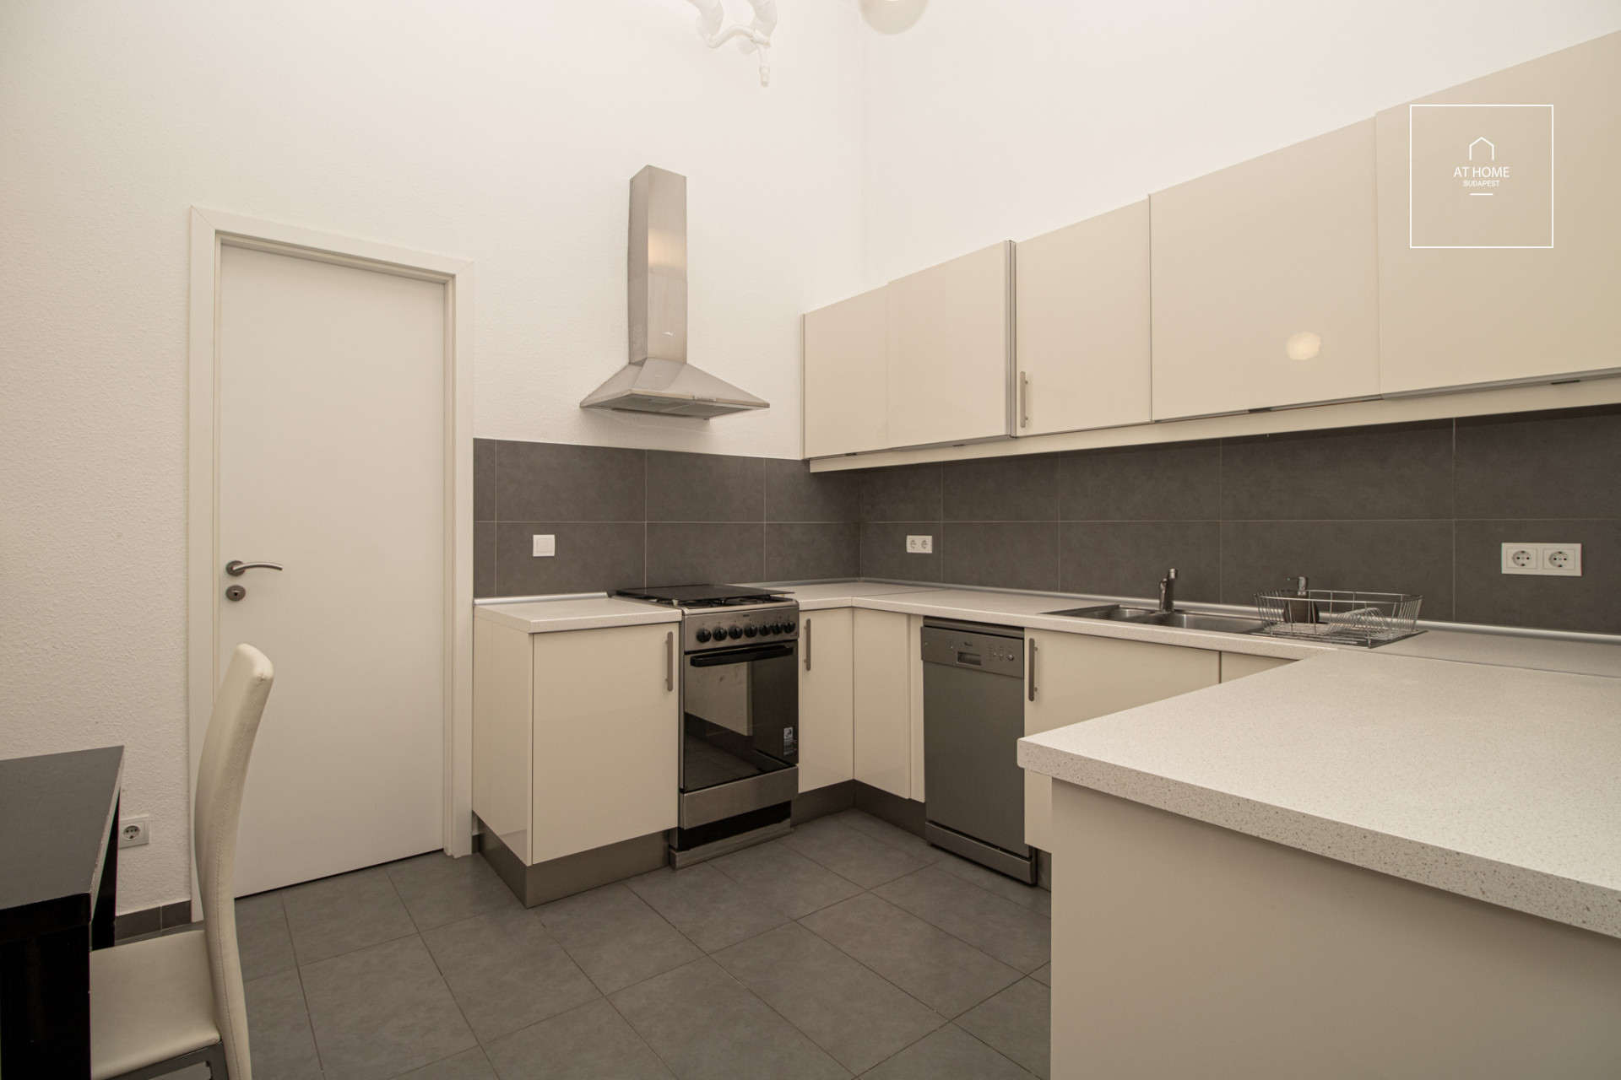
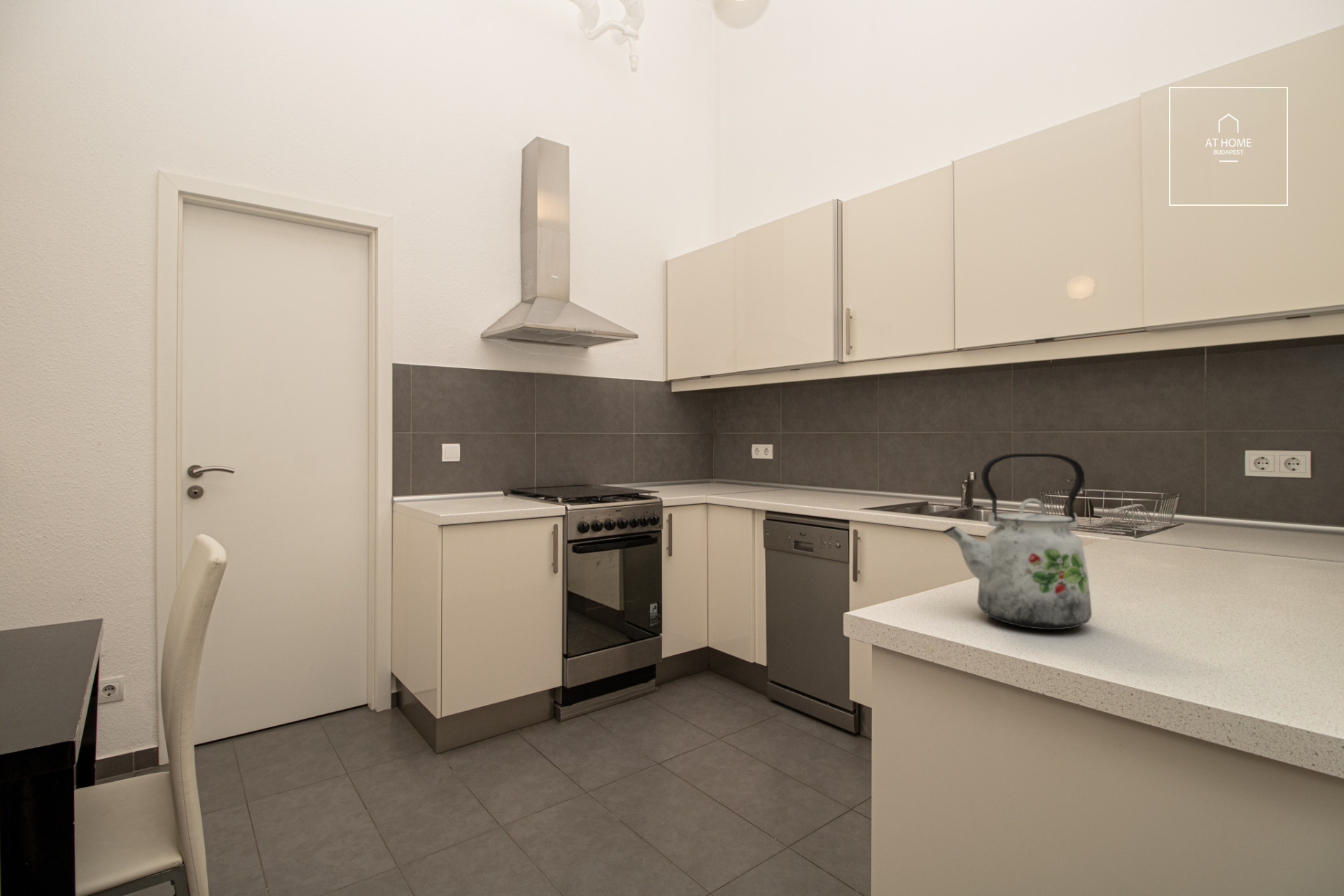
+ kettle [942,453,1093,630]
